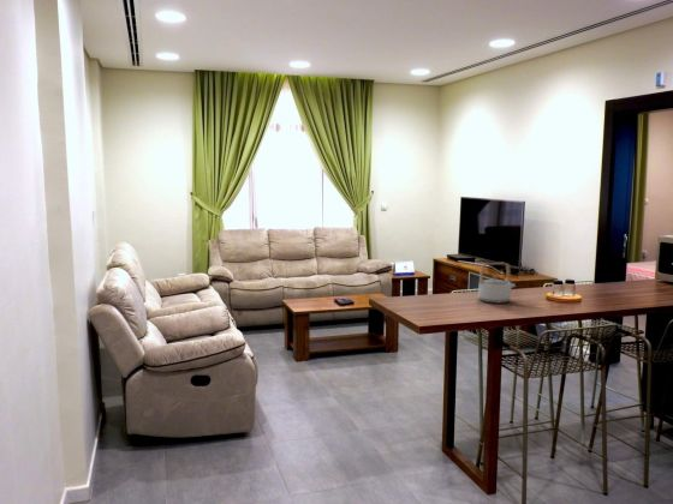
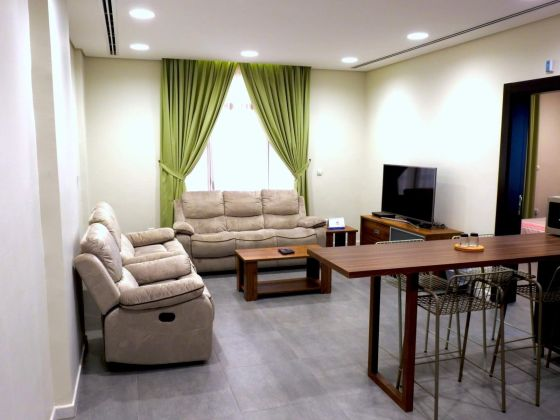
- teapot [477,262,517,304]
